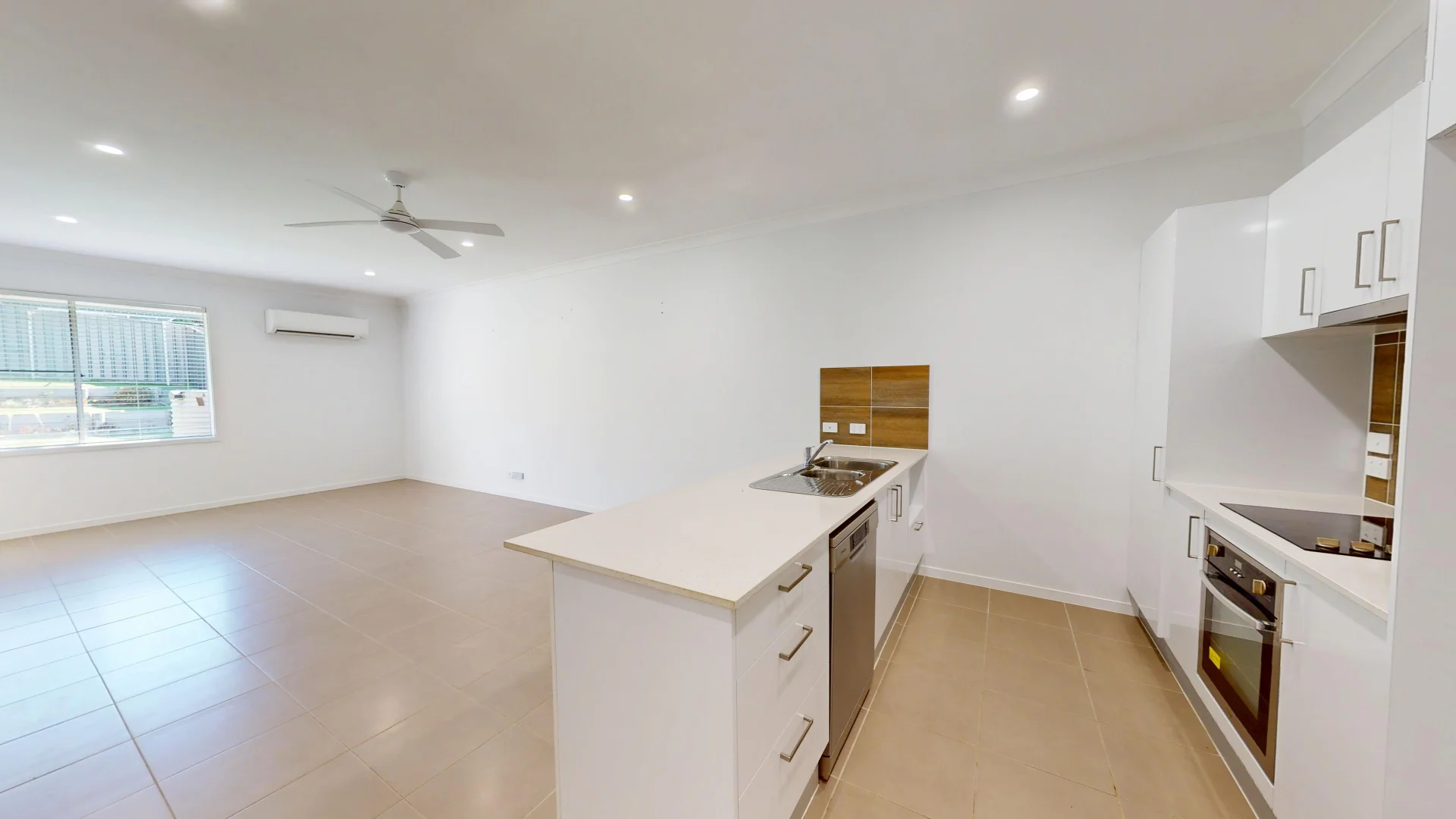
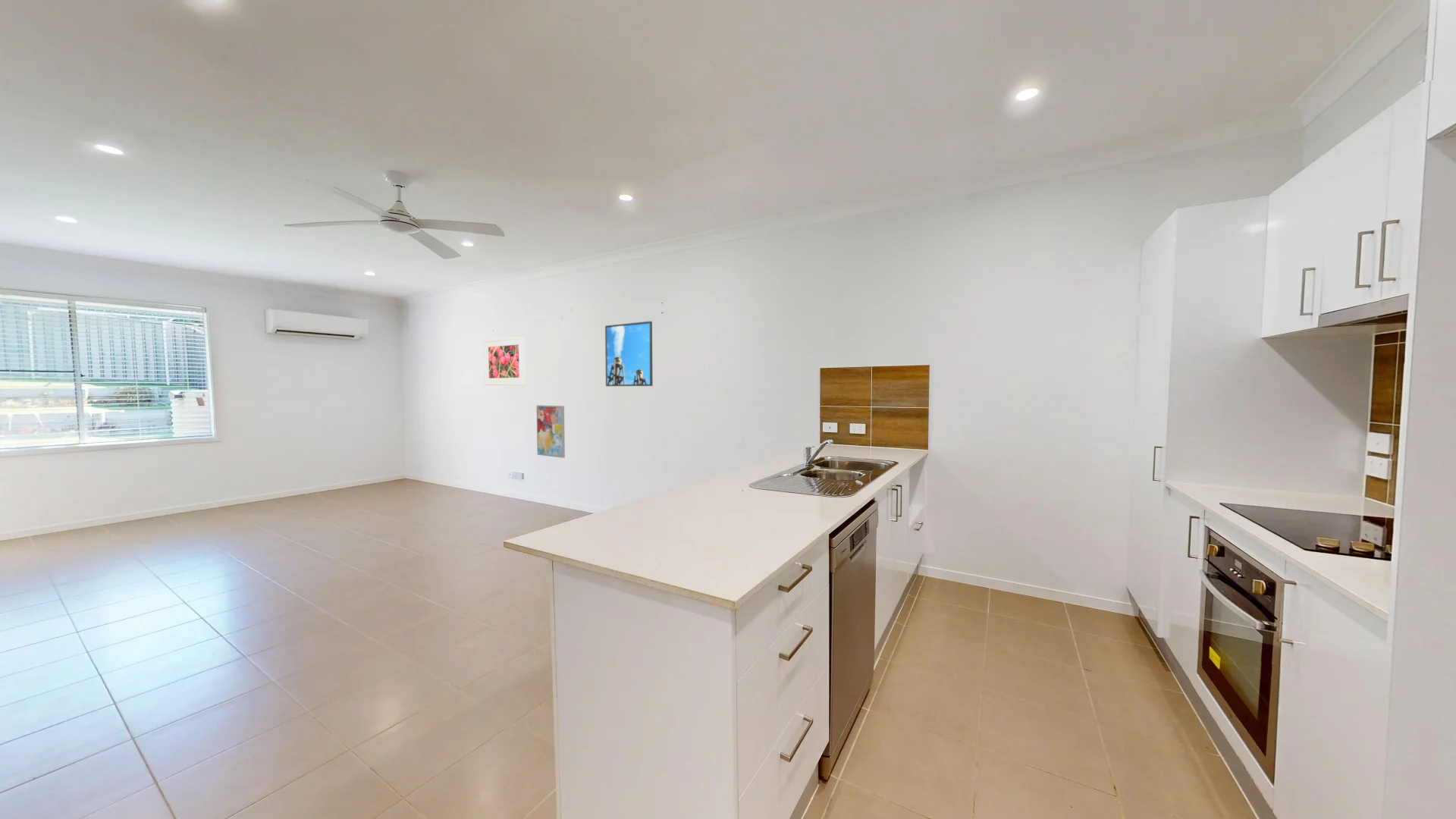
+ wall art [536,404,566,459]
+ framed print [604,321,654,387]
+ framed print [483,336,526,386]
